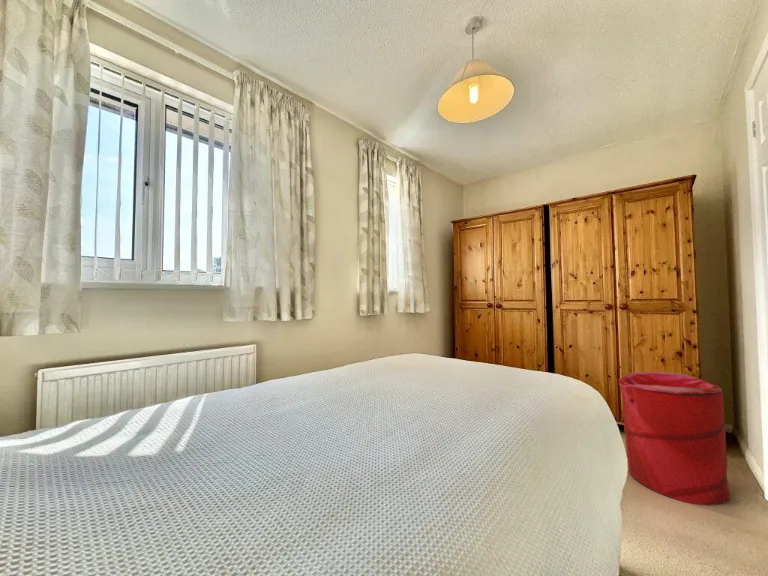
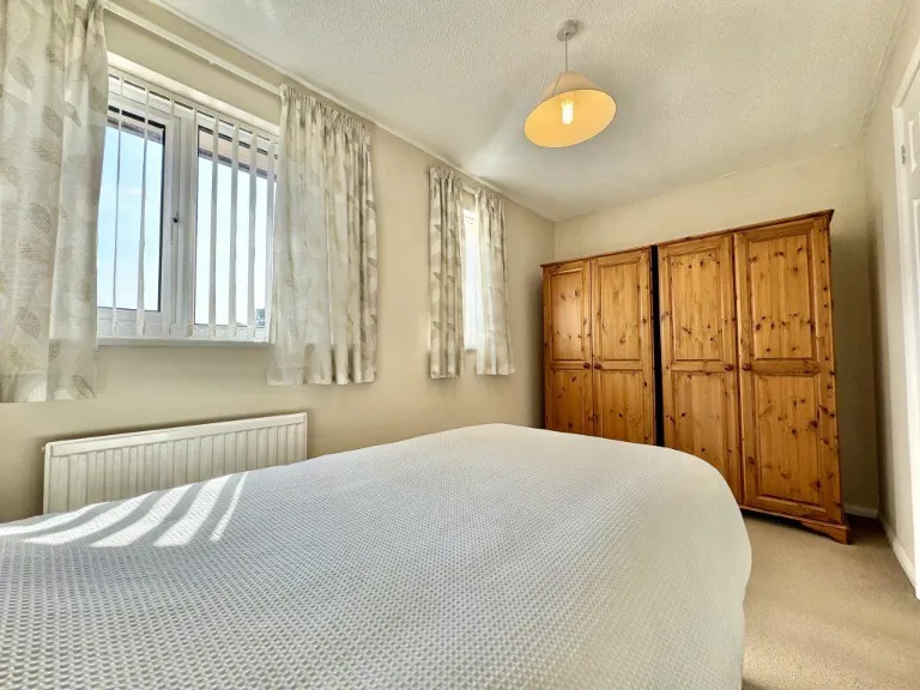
- laundry hamper [618,371,730,506]
